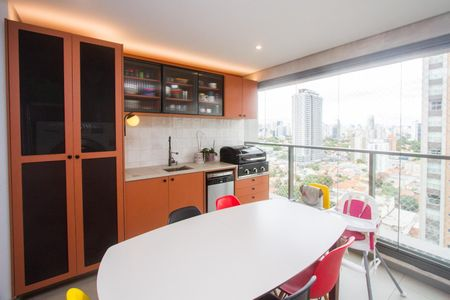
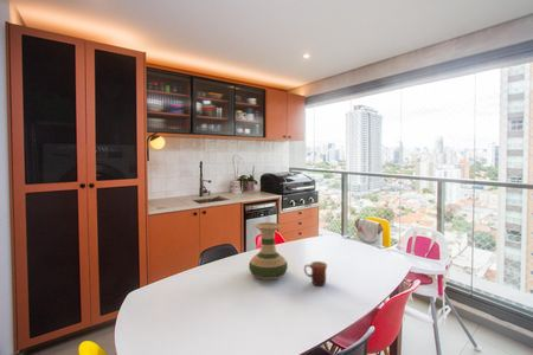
+ vase [248,221,289,280]
+ mug [303,260,328,288]
